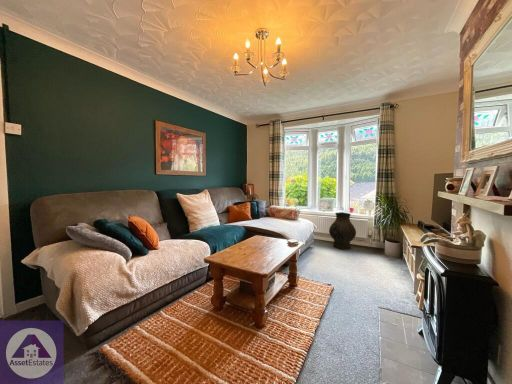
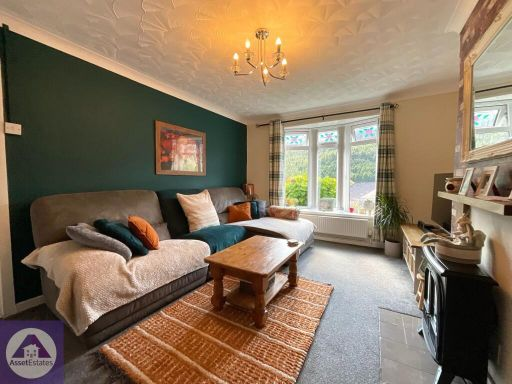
- vase [328,211,357,251]
